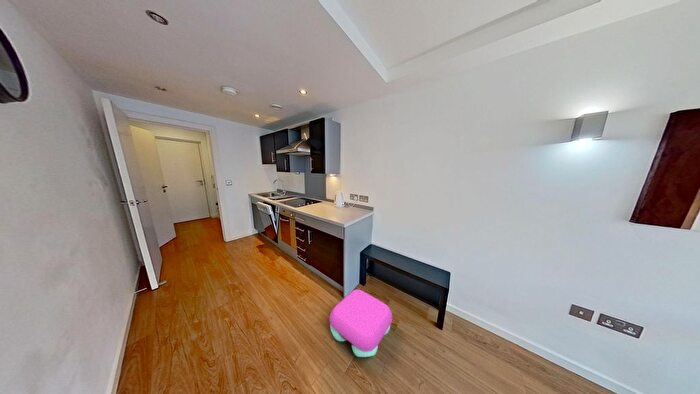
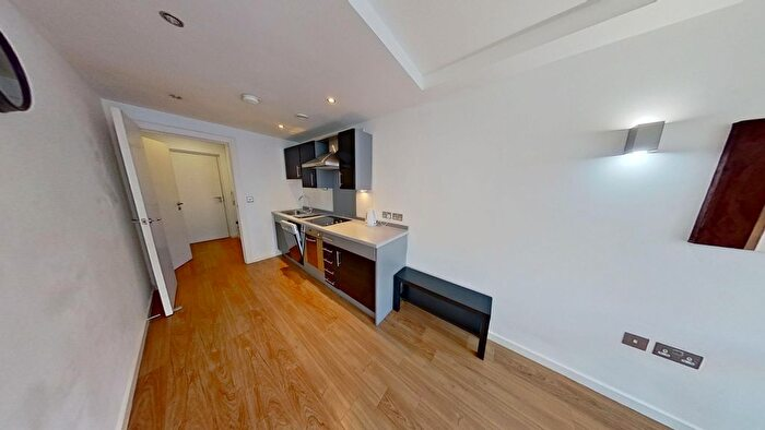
- stool [328,289,393,358]
